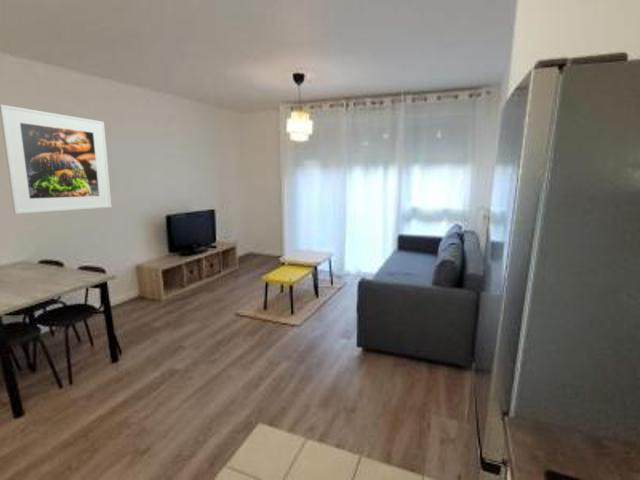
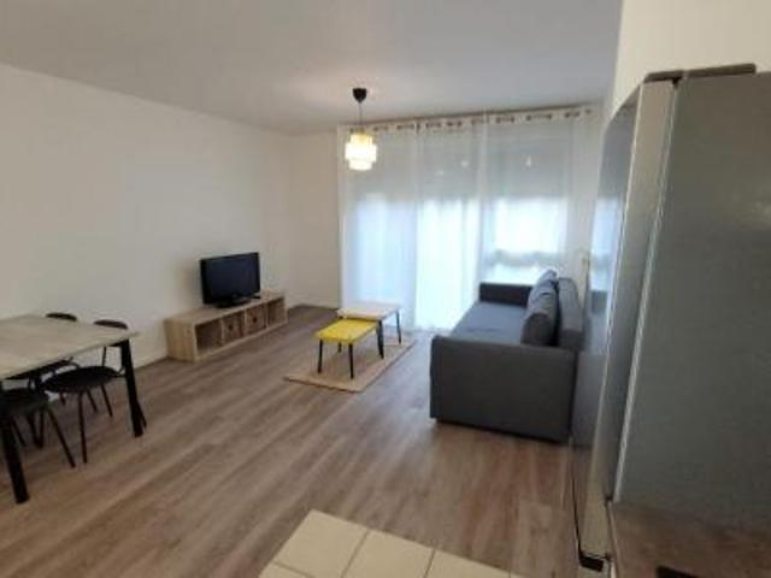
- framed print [0,104,112,215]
